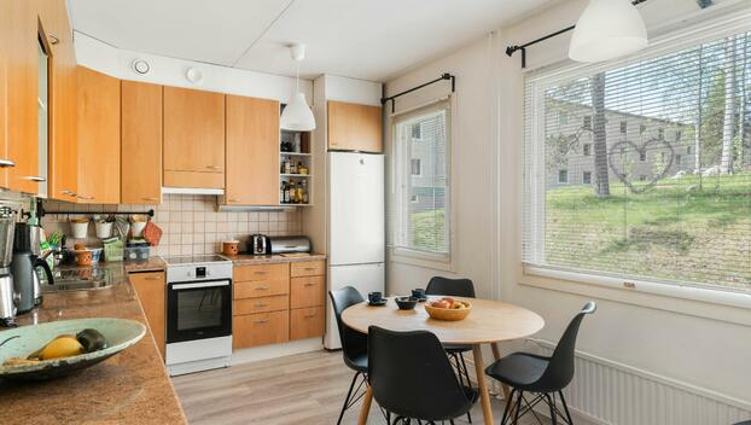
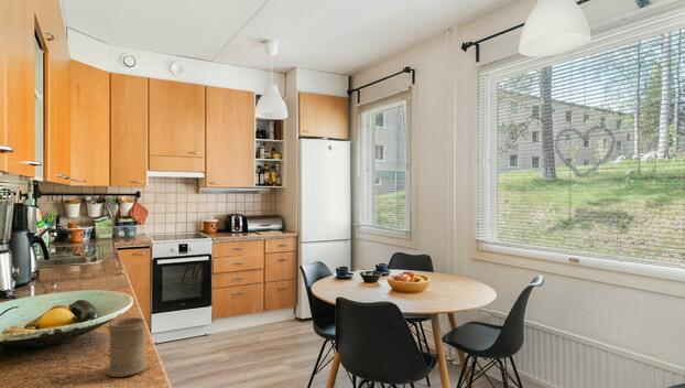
+ mug [90,316,150,378]
